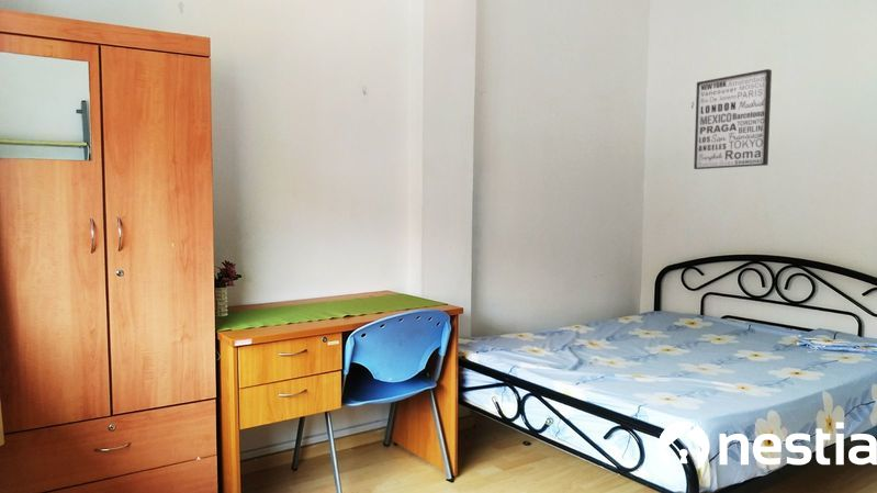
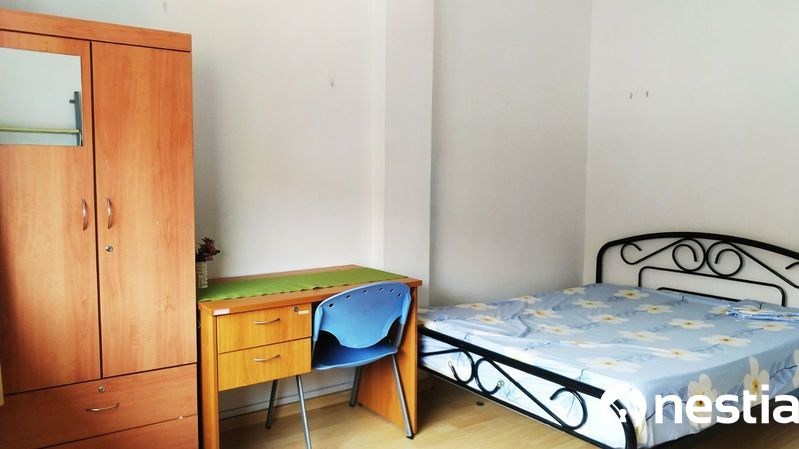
- wall art [693,68,773,170]
